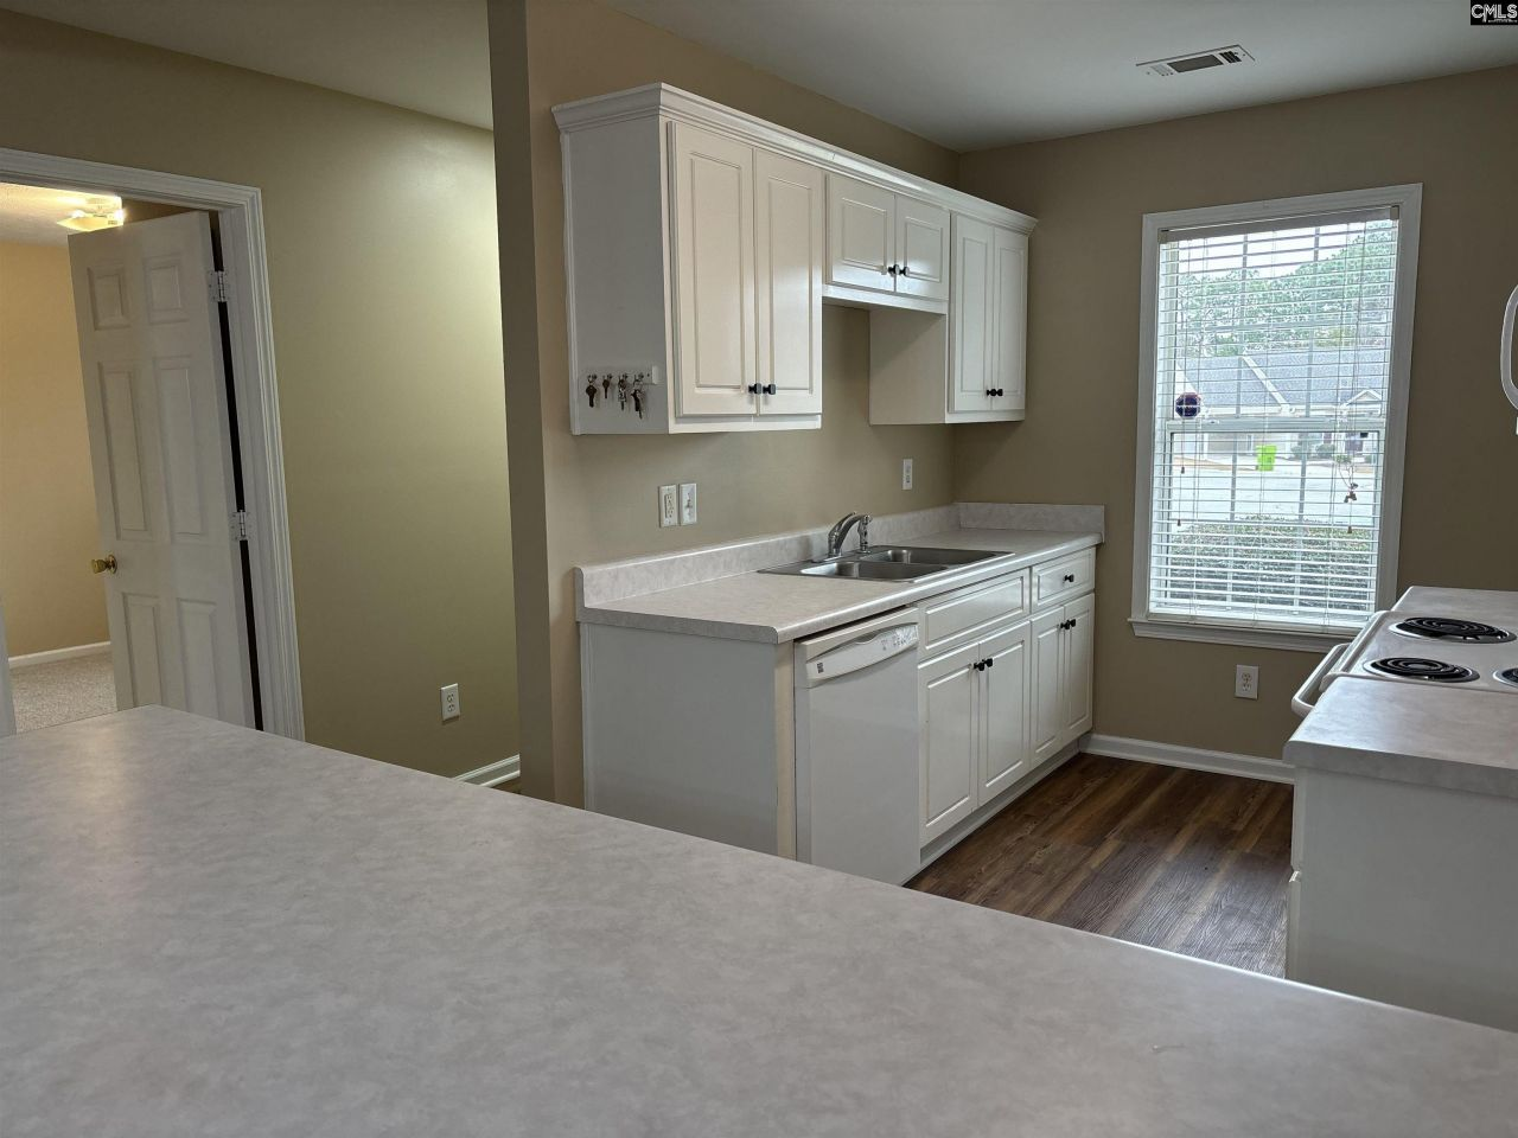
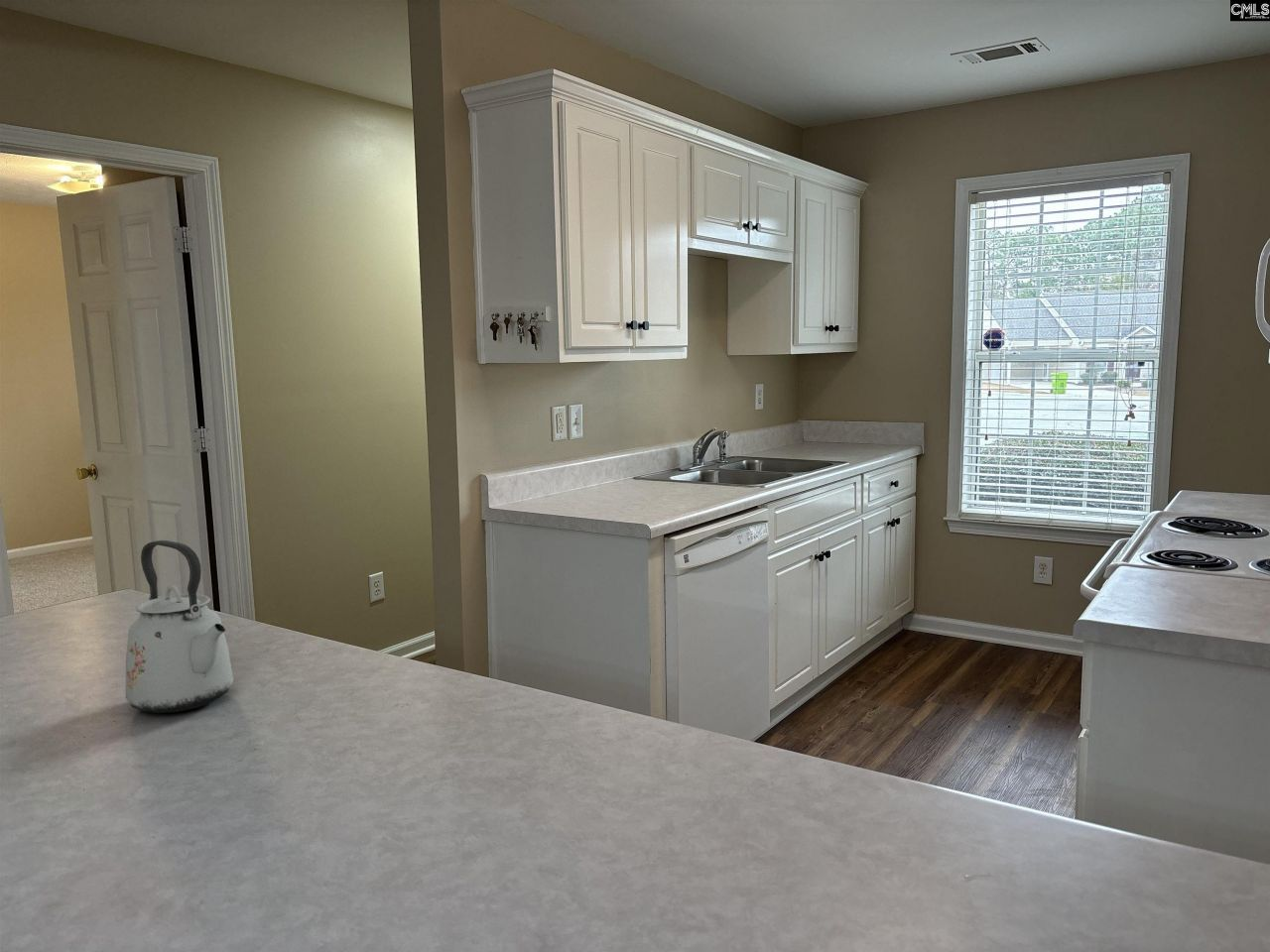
+ kettle [125,539,234,714]
